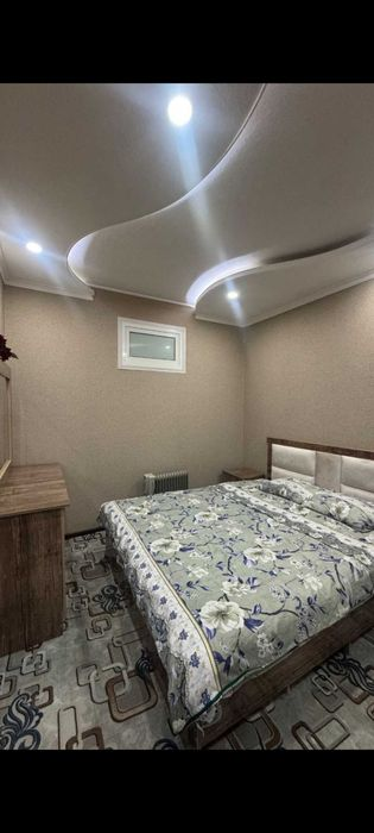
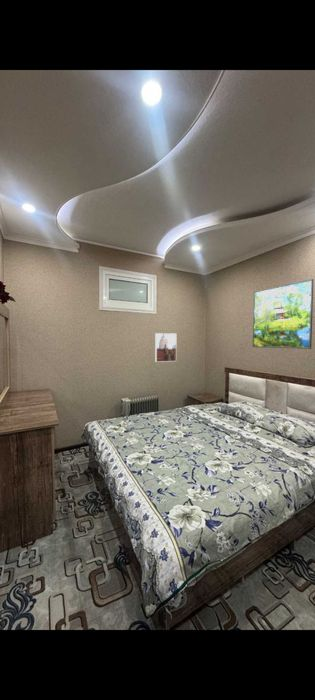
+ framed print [252,278,314,350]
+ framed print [154,332,177,363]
